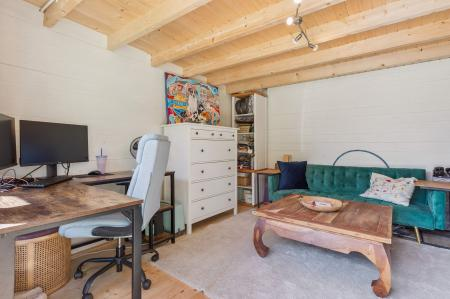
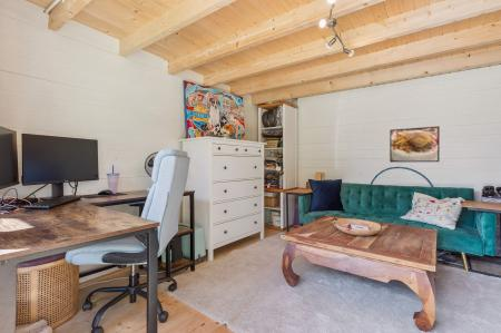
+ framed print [389,126,441,164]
